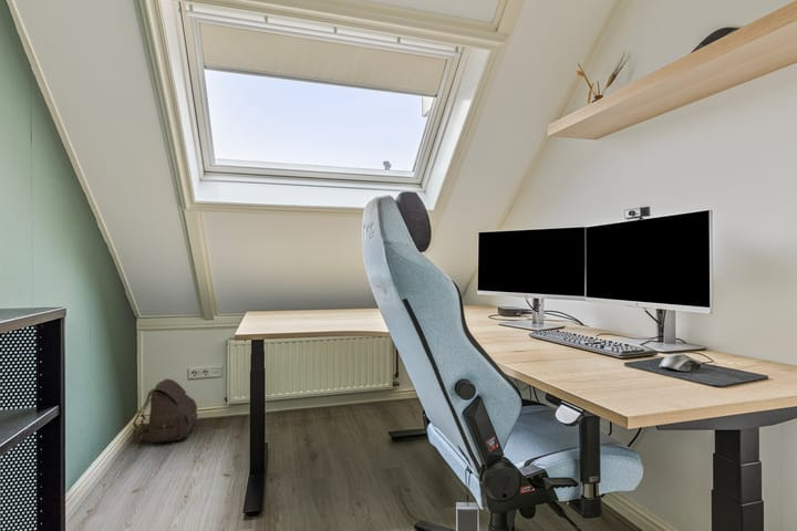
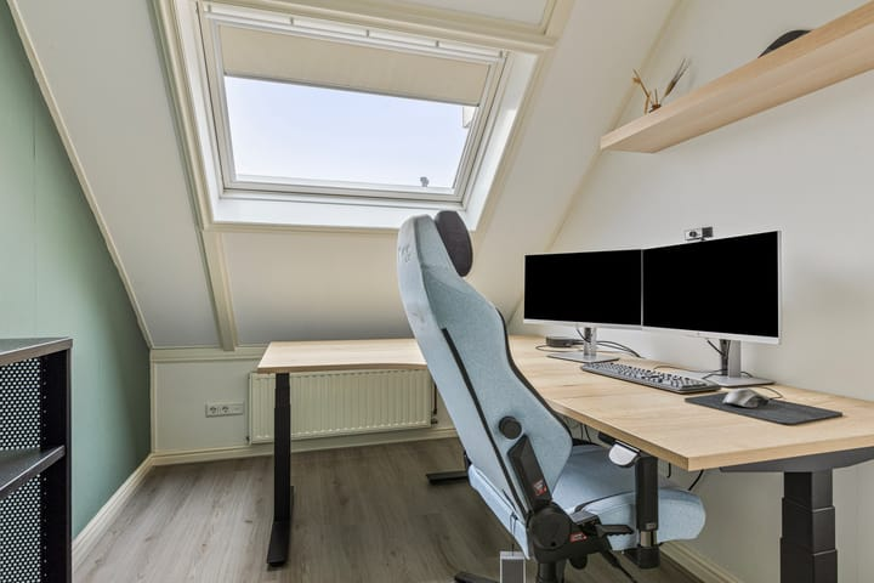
- satchel [132,378,198,444]
